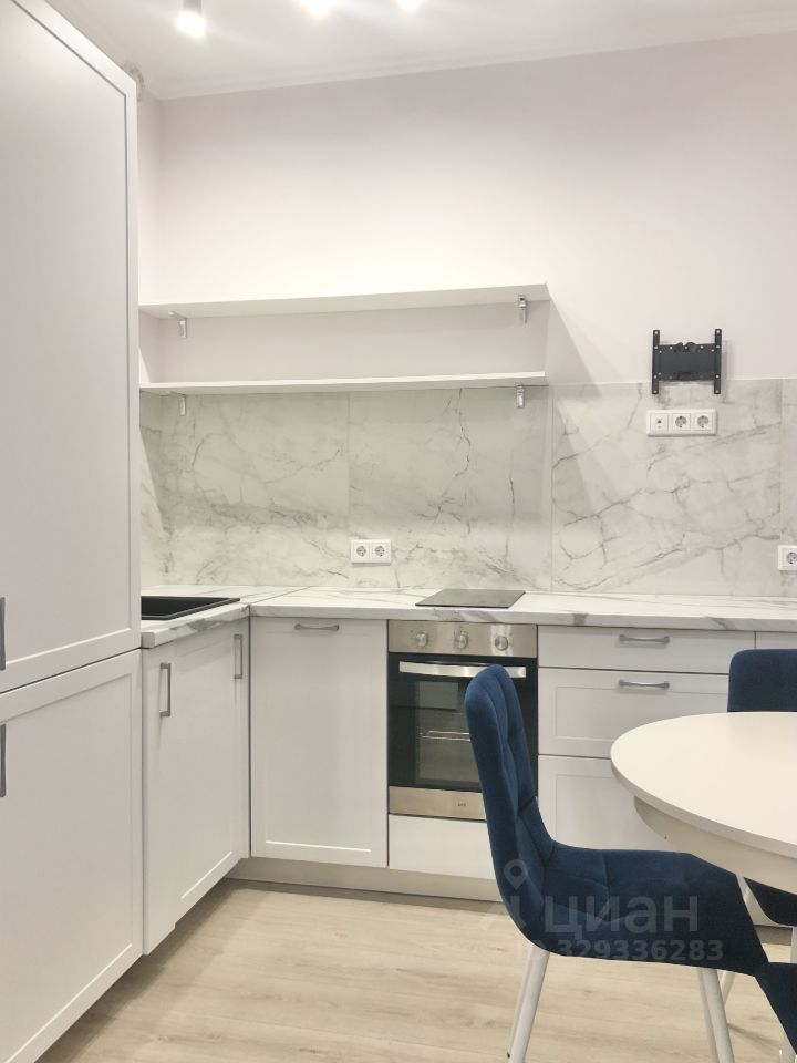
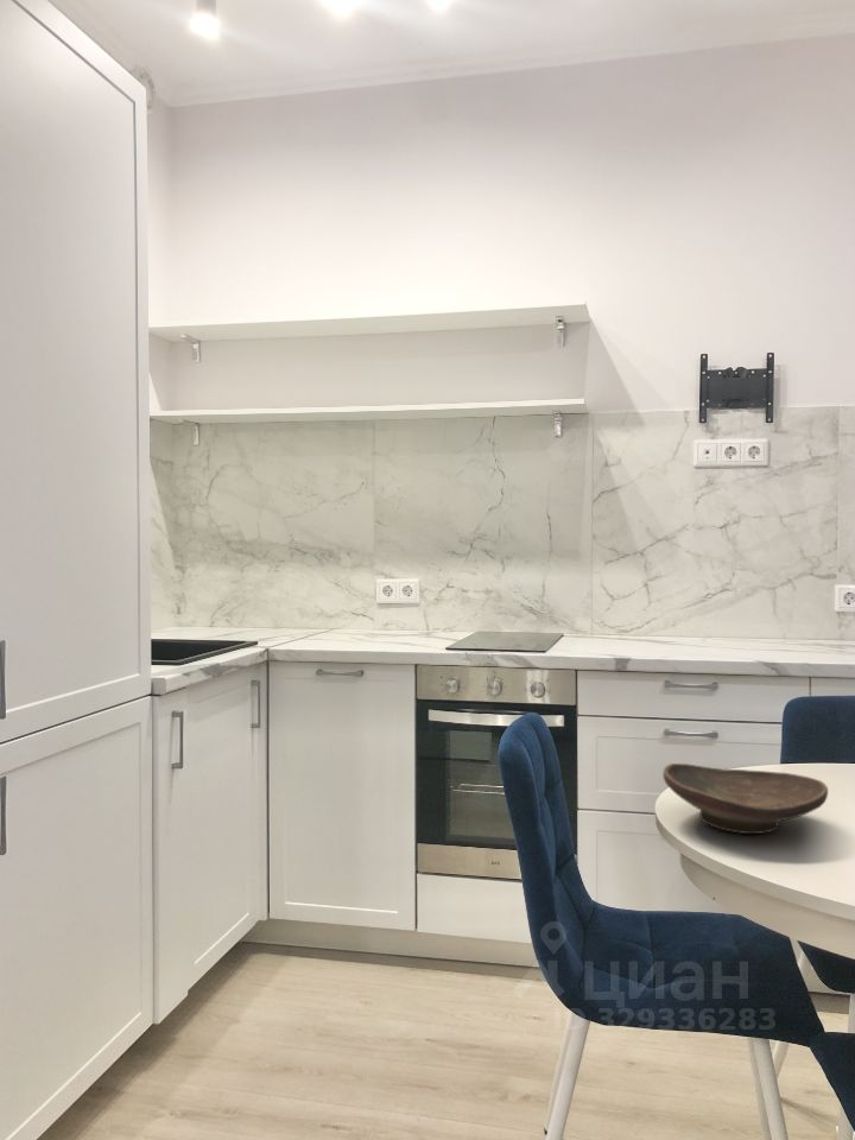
+ decorative bowl [663,762,829,835]
